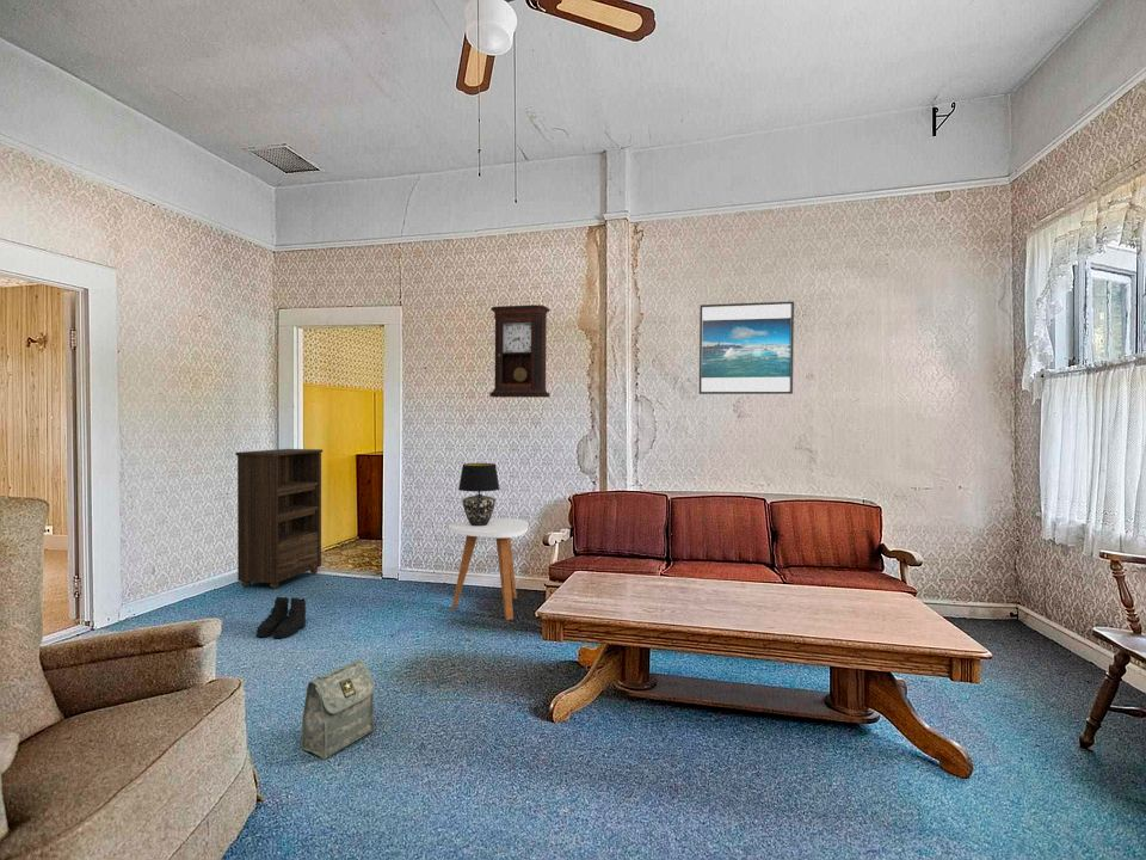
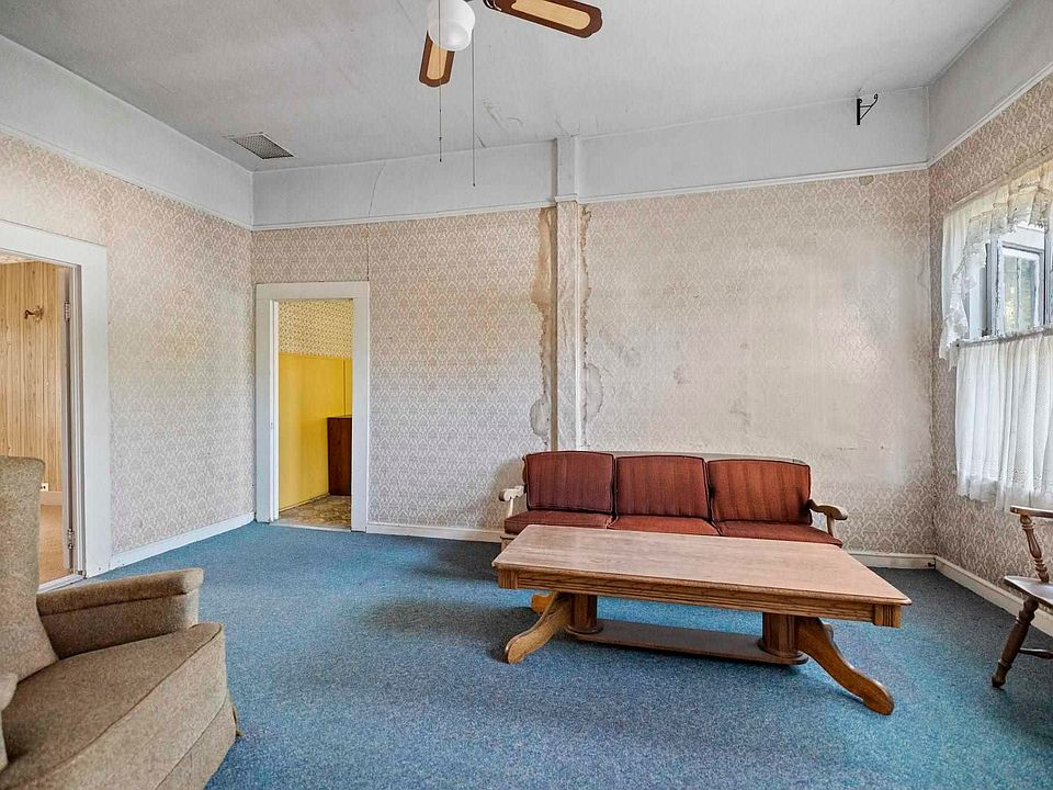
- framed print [698,300,795,395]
- table lamp [457,462,500,527]
- bag [301,659,376,761]
- side table [448,517,529,621]
- pendulum clock [488,303,552,399]
- boots [255,596,307,639]
- bookshelf [235,448,324,590]
